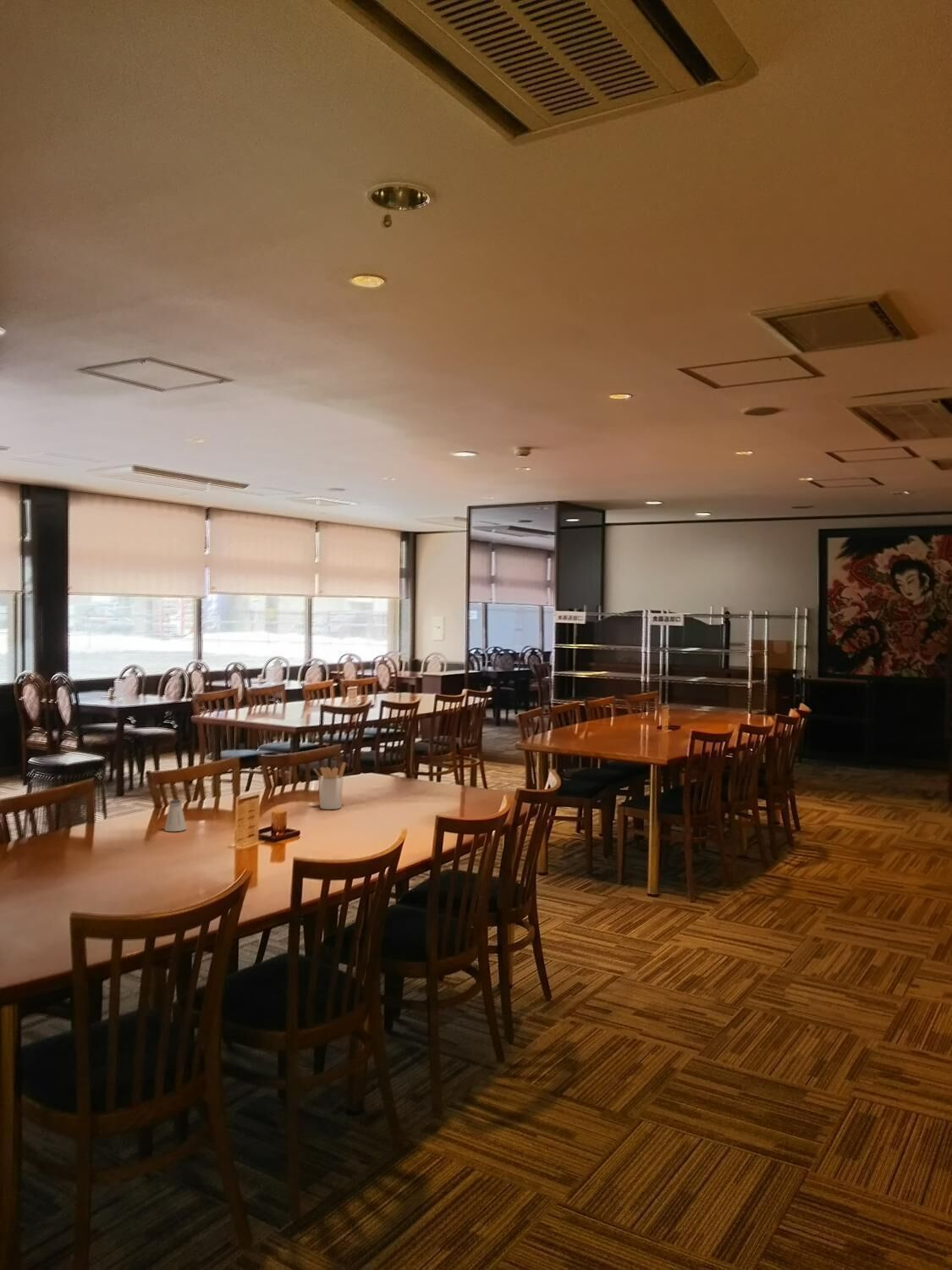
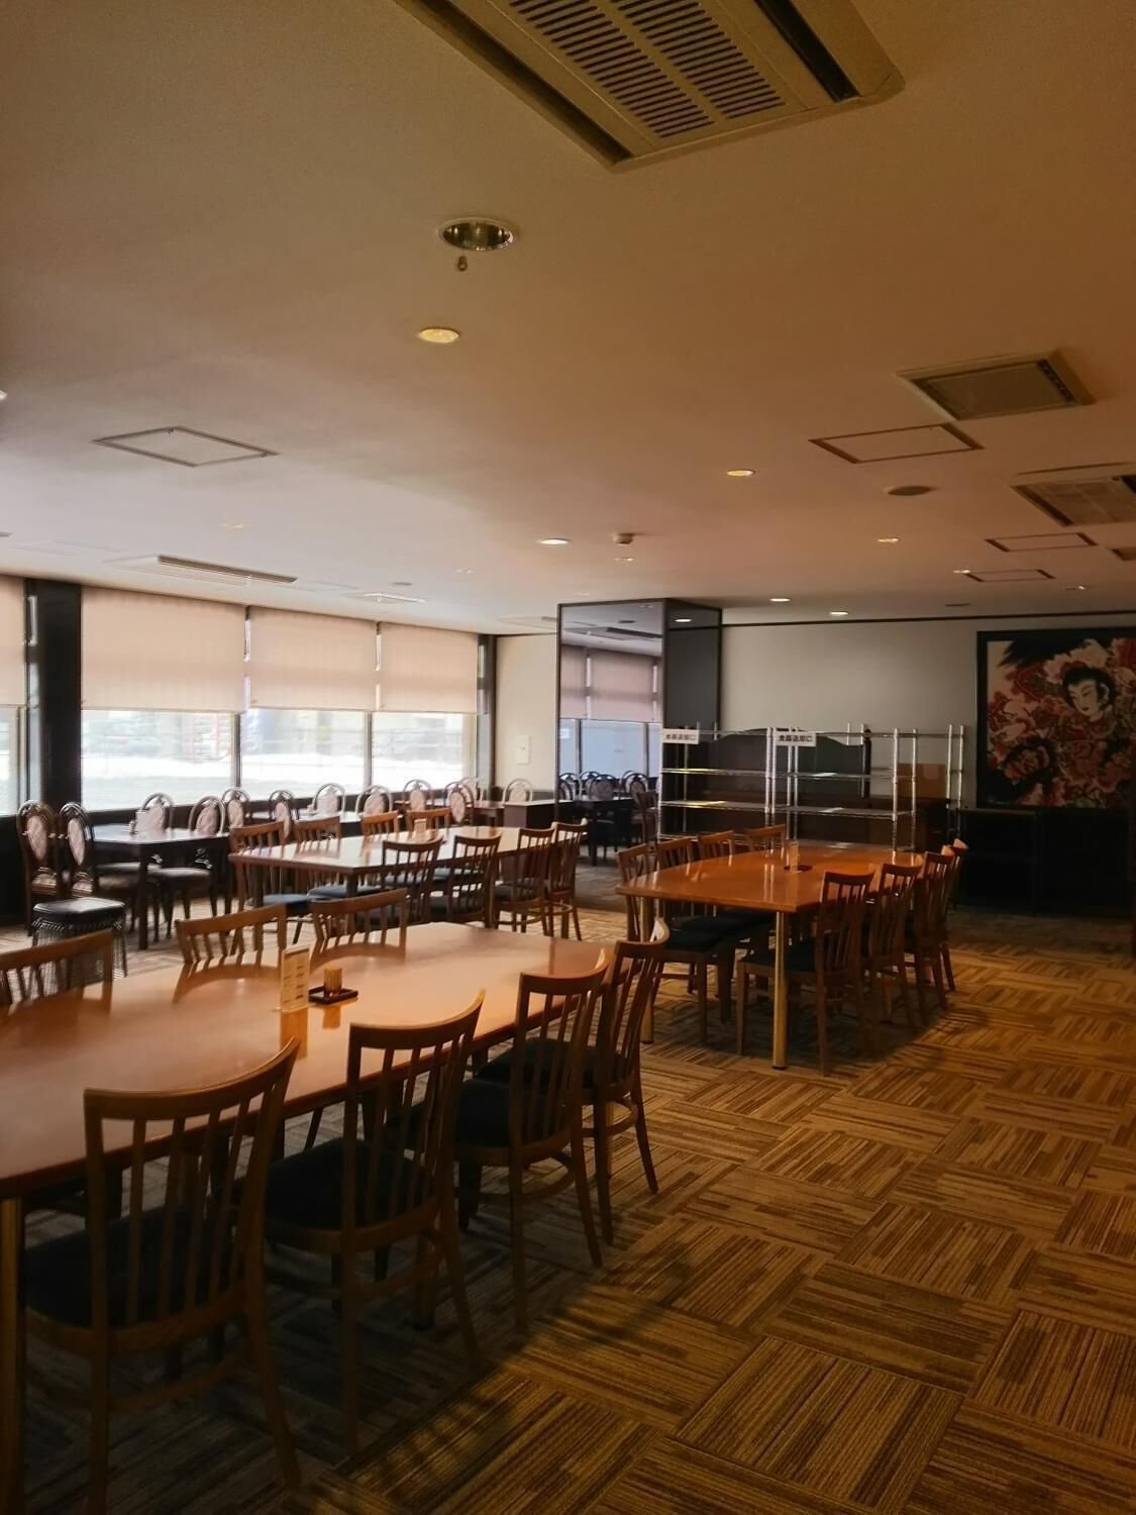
- saltshaker [164,799,187,832]
- utensil holder [312,761,347,810]
